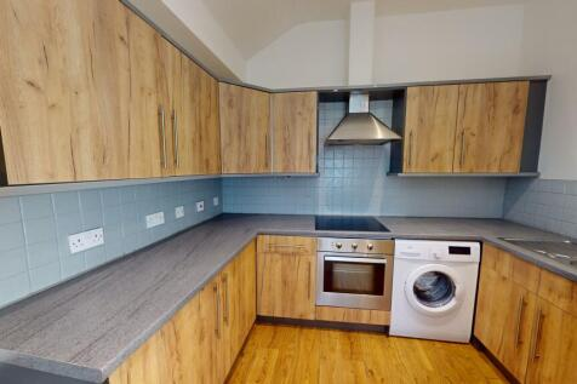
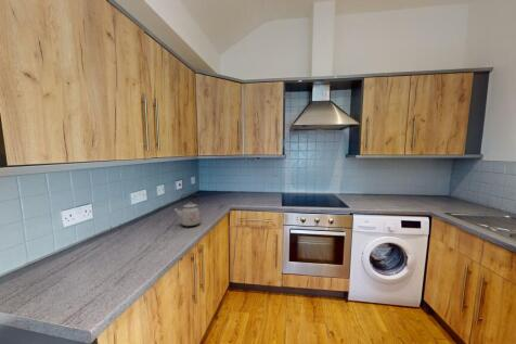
+ kettle [172,192,202,228]
